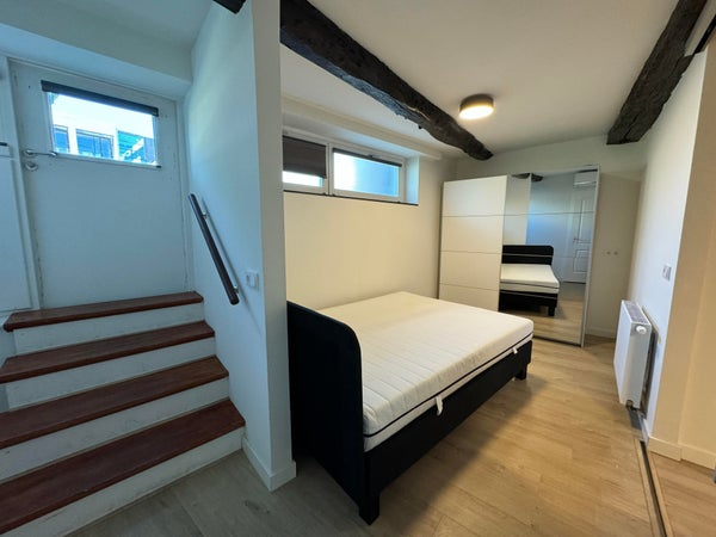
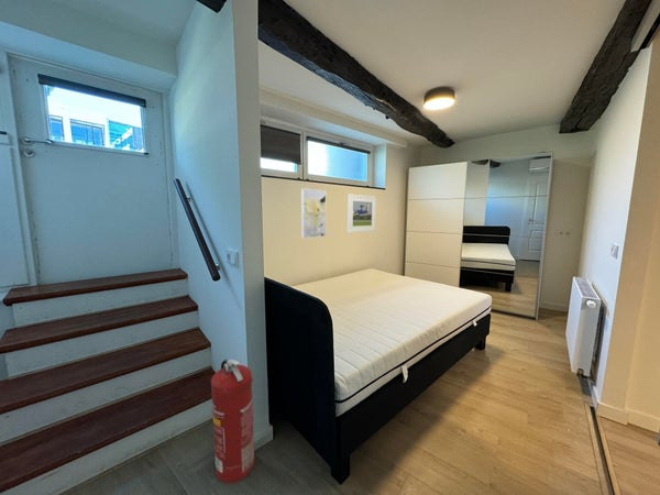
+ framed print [300,187,327,240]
+ fire extinguisher [210,359,255,484]
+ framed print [346,194,377,233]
